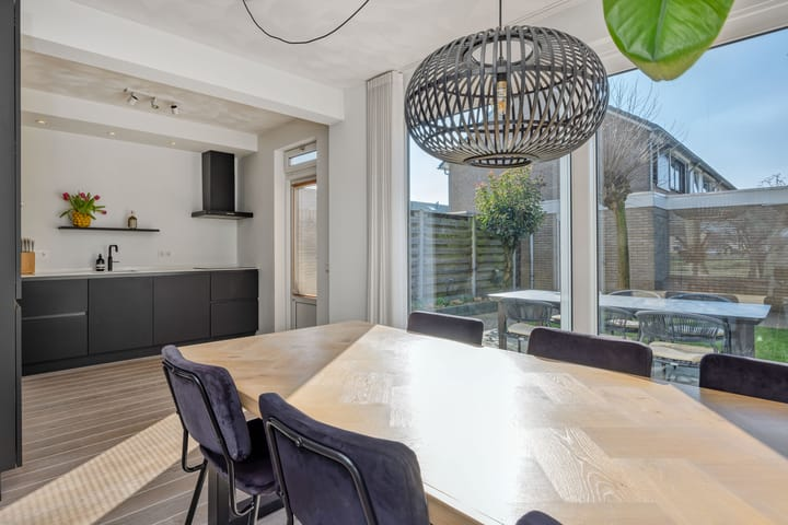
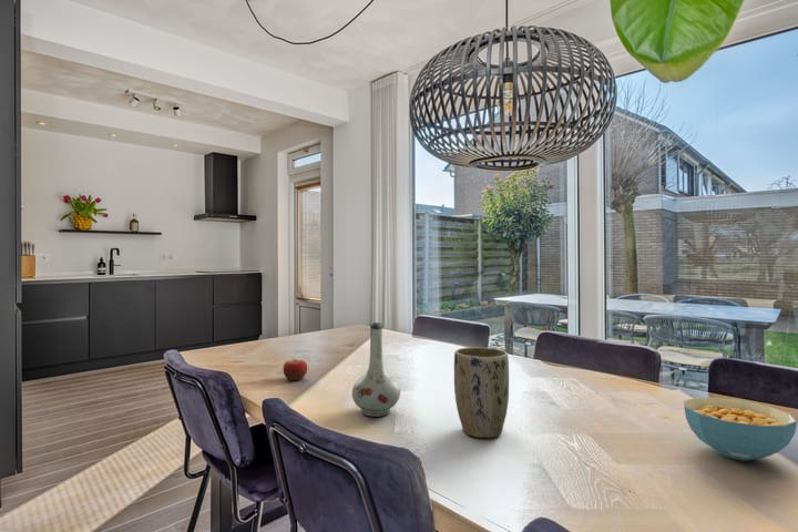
+ vase [351,321,401,418]
+ fruit [283,357,308,381]
+ cereal bowl [683,397,798,461]
+ plant pot [453,346,510,439]
